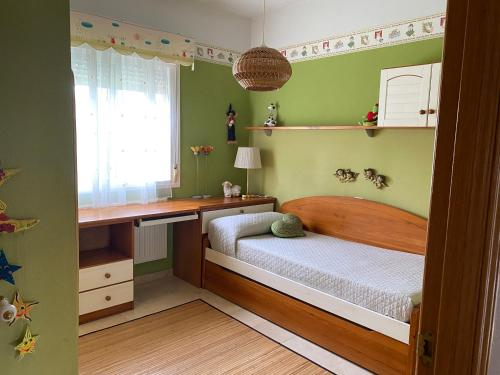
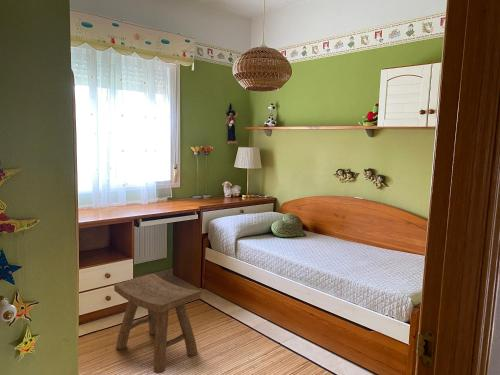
+ stool [113,273,202,375]
